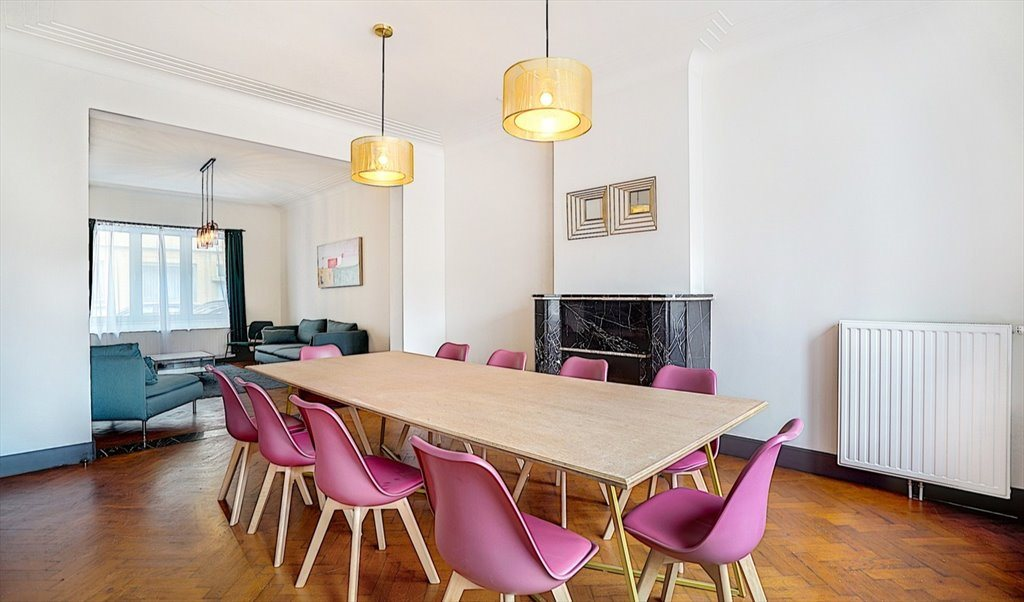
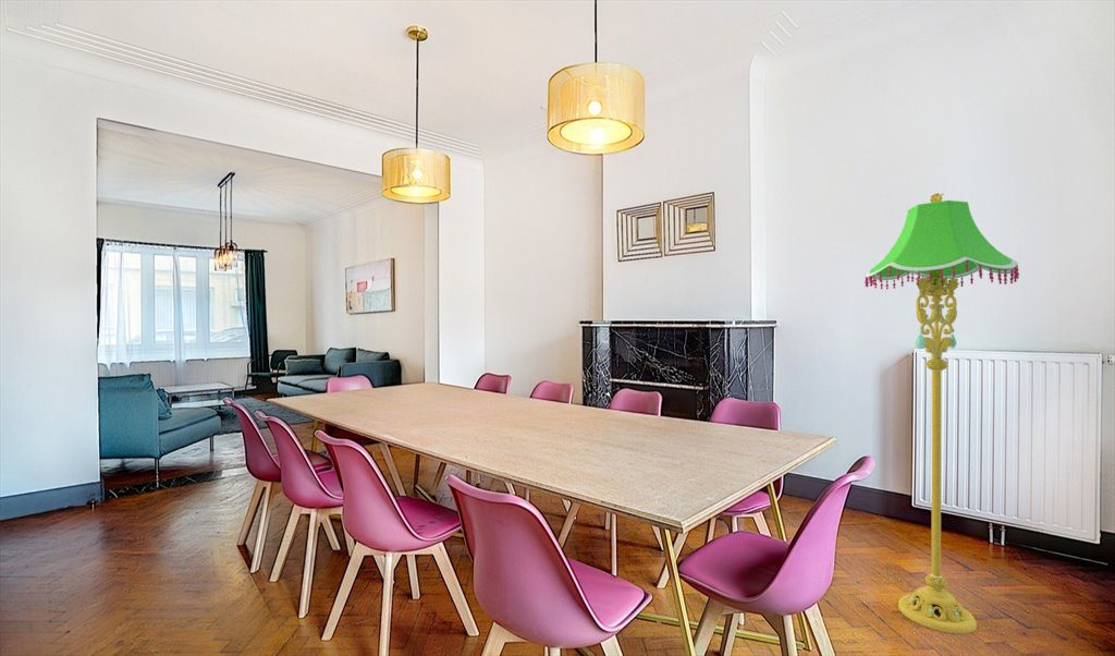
+ floor lamp [863,192,1020,635]
